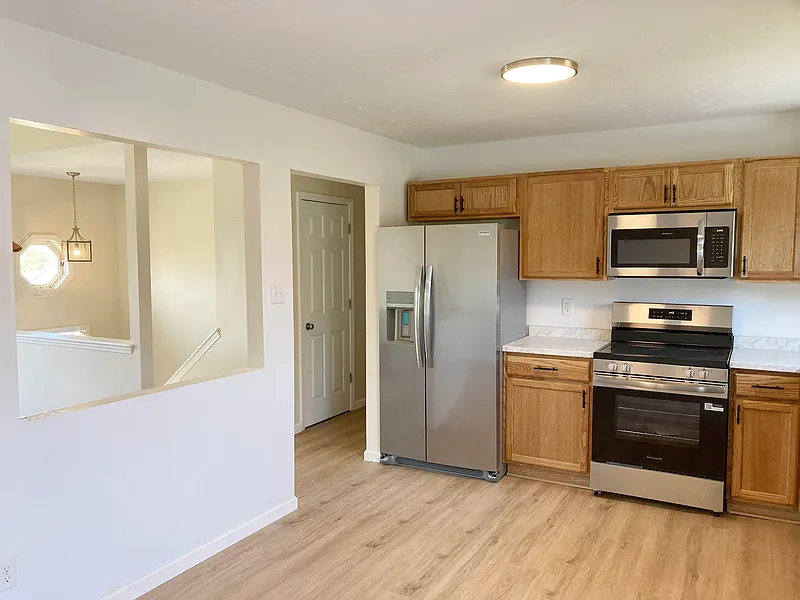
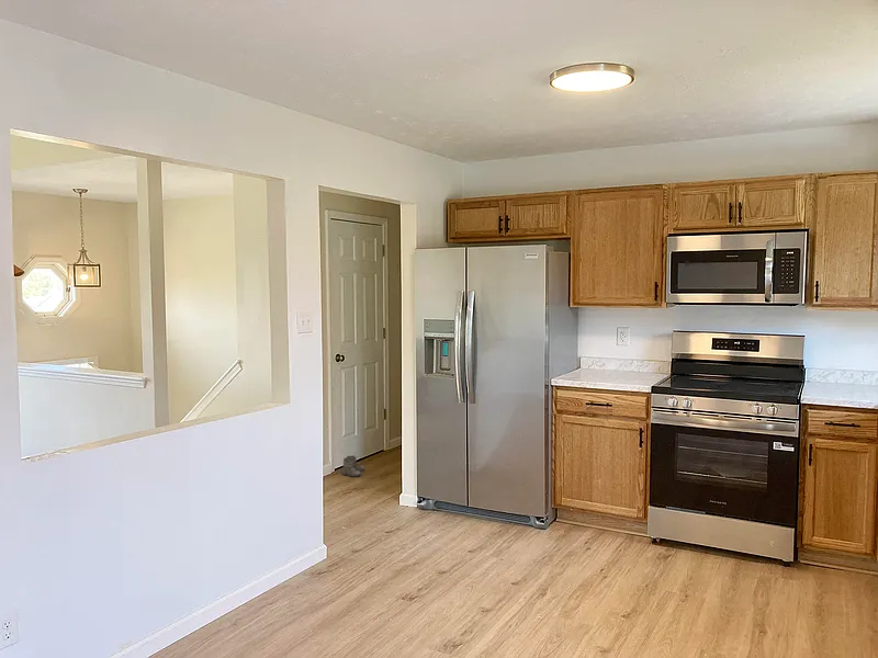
+ boots [341,455,365,477]
